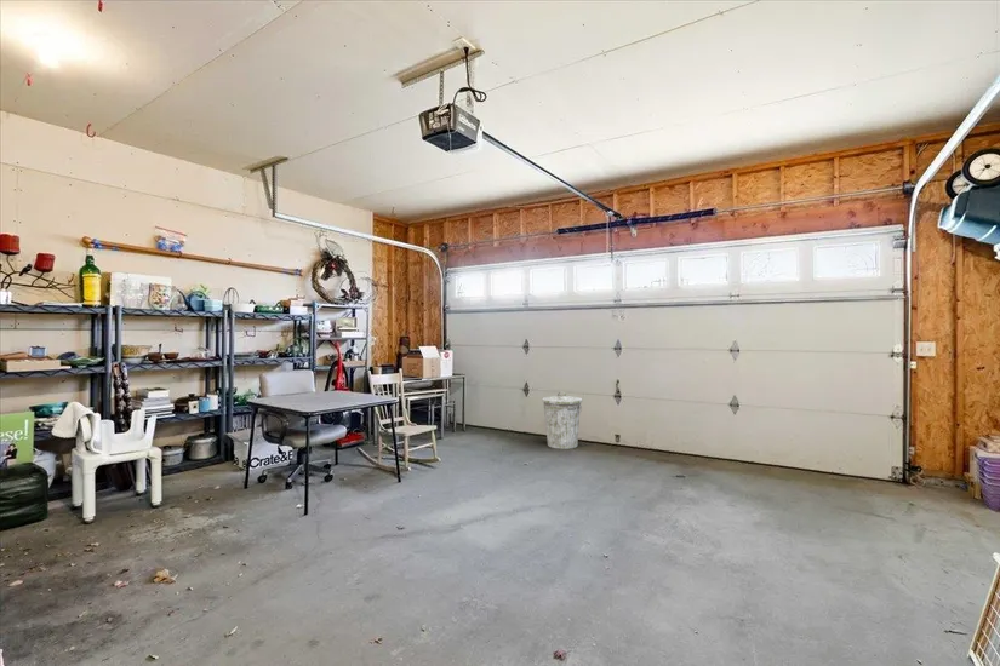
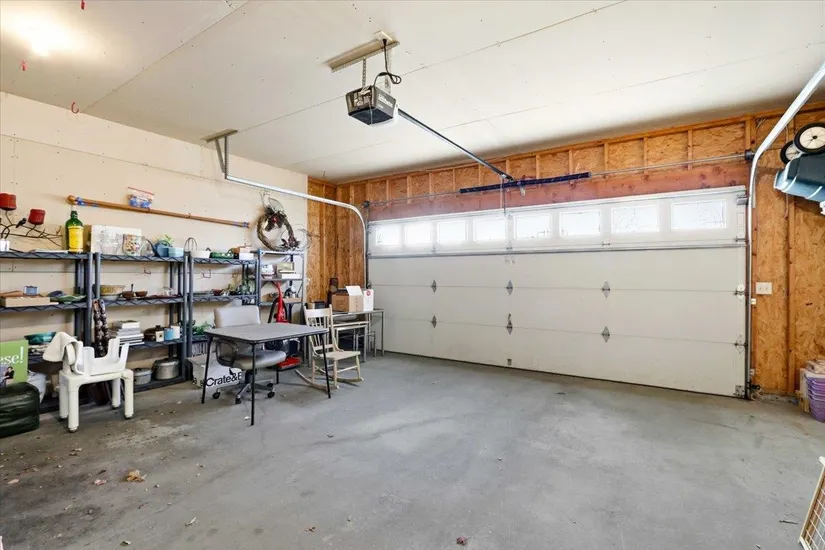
- trash can [541,391,583,450]
